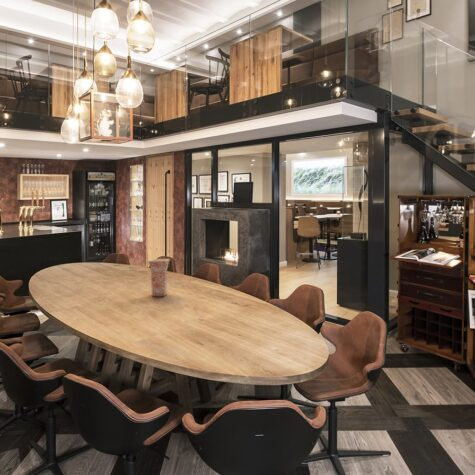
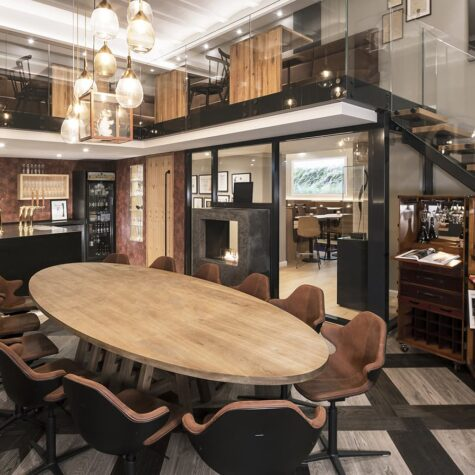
- vase [147,258,171,297]
